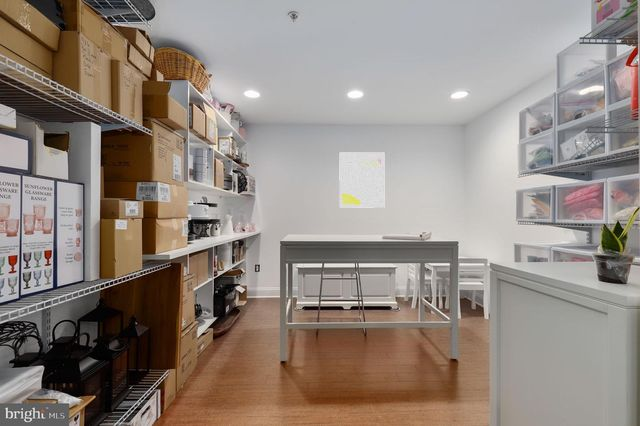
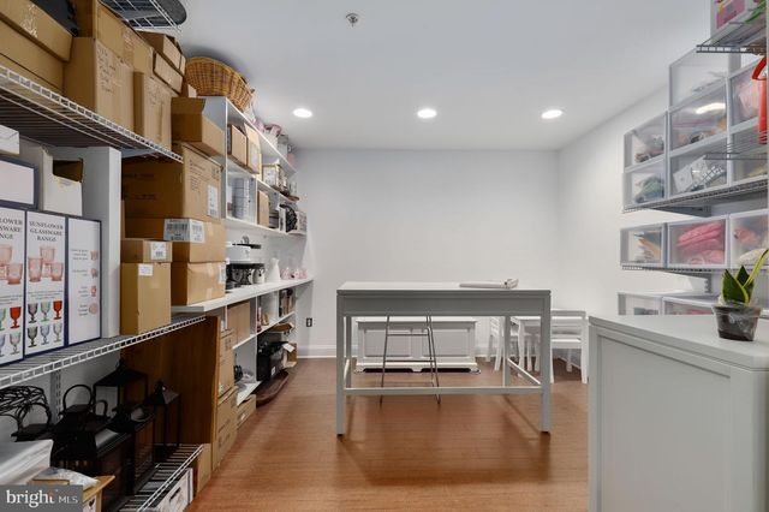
- wall art [338,152,385,209]
